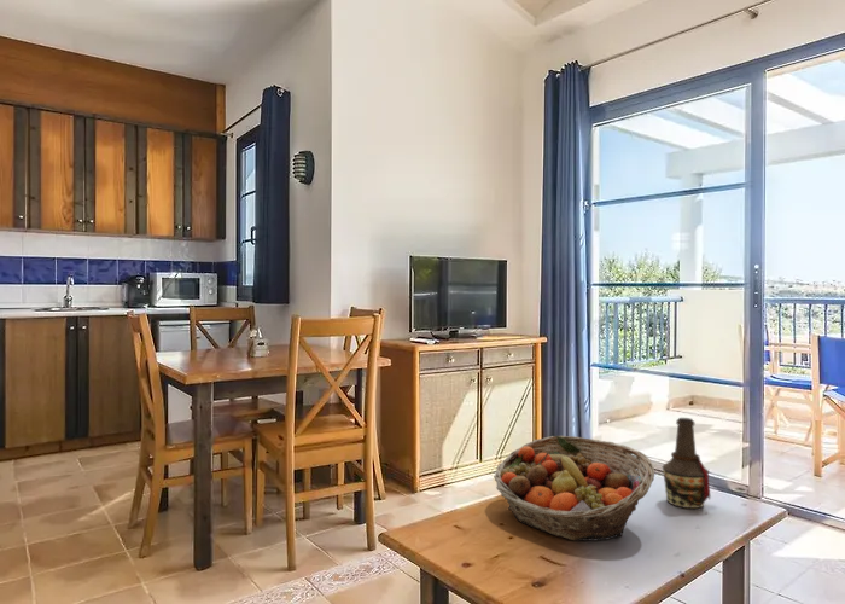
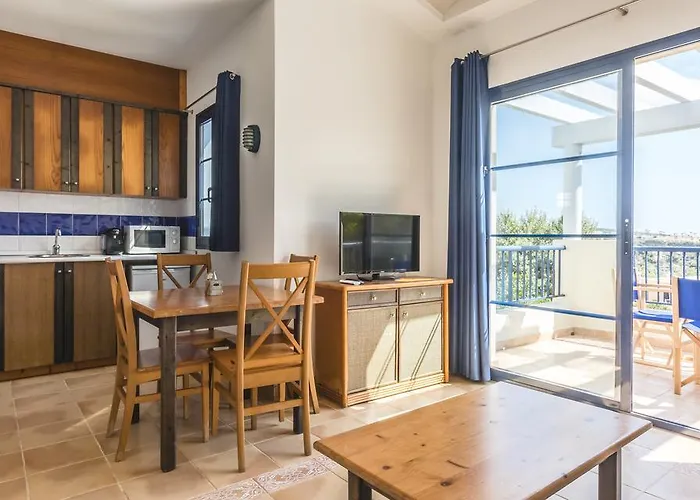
- fruit basket [493,435,655,542]
- bottle [662,417,712,510]
